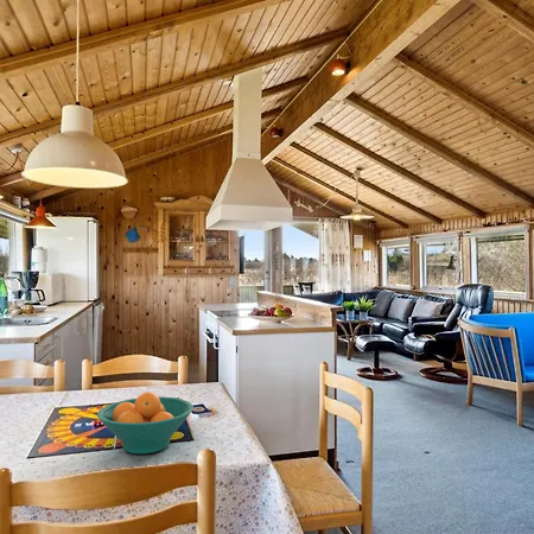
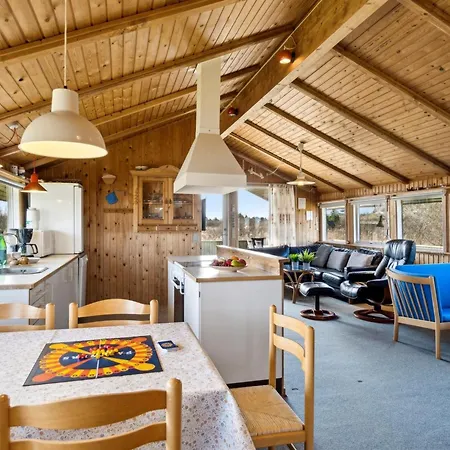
- fruit bowl [96,390,195,456]
